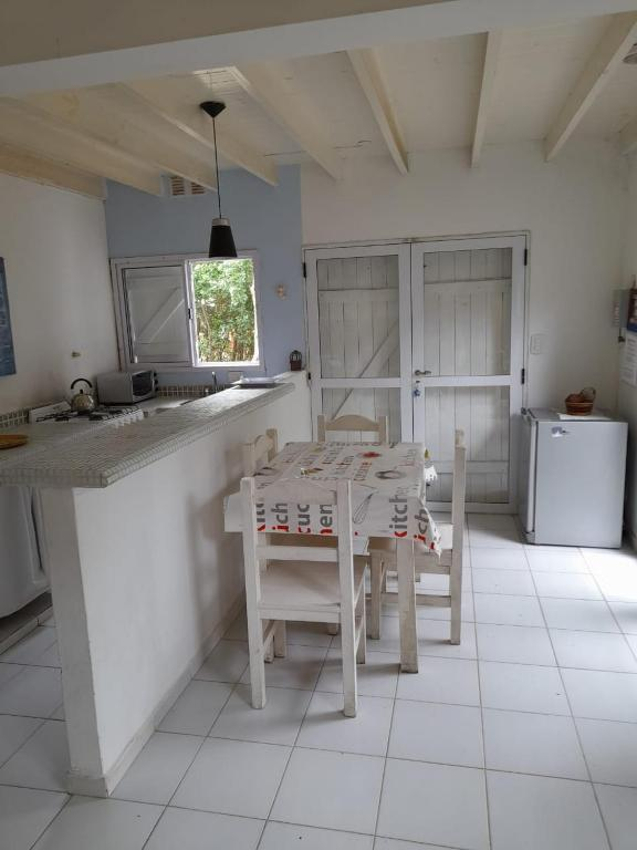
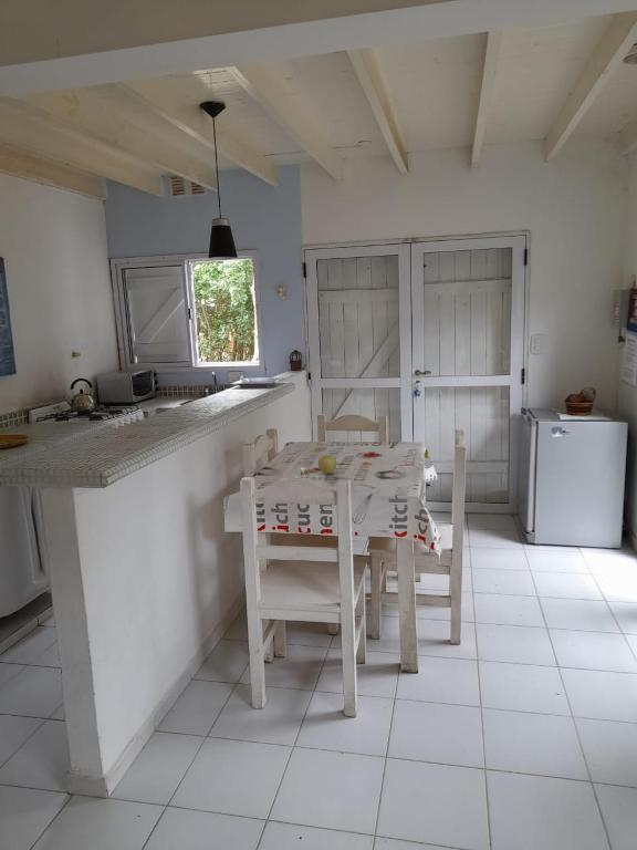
+ apple [317,454,338,475]
